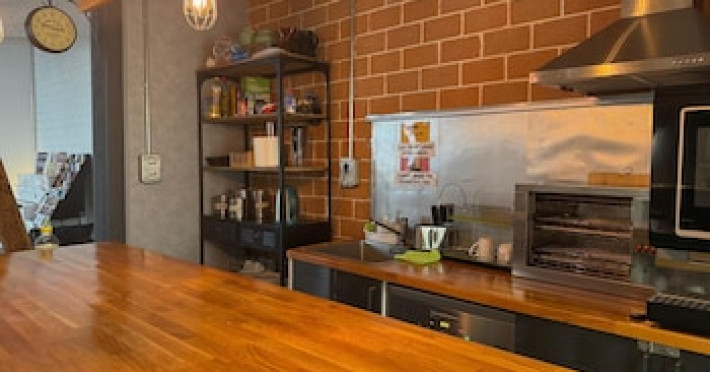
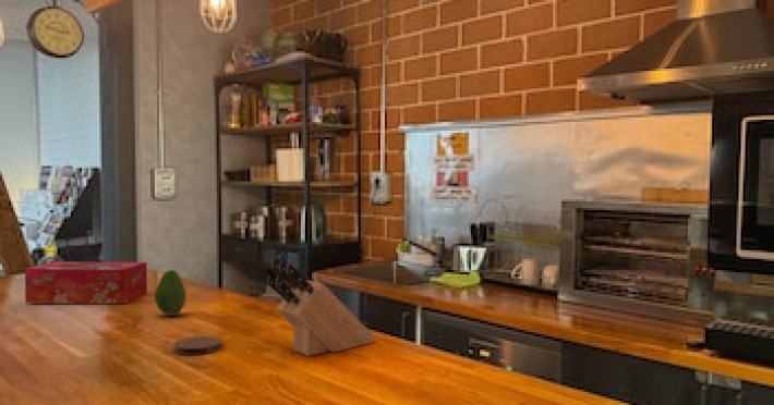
+ knife block [266,257,377,357]
+ coaster [172,335,222,356]
+ fruit [154,269,188,317]
+ tissue box [24,260,148,305]
